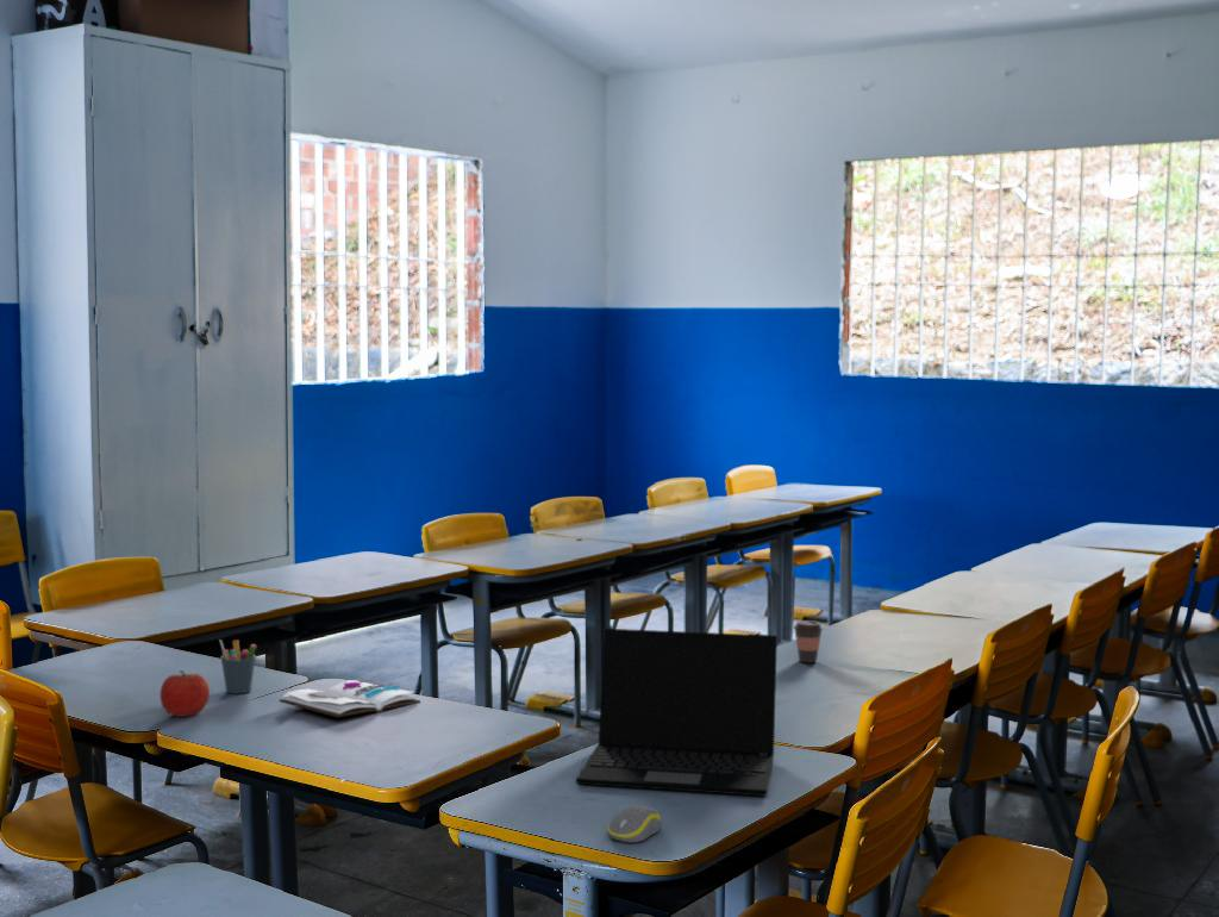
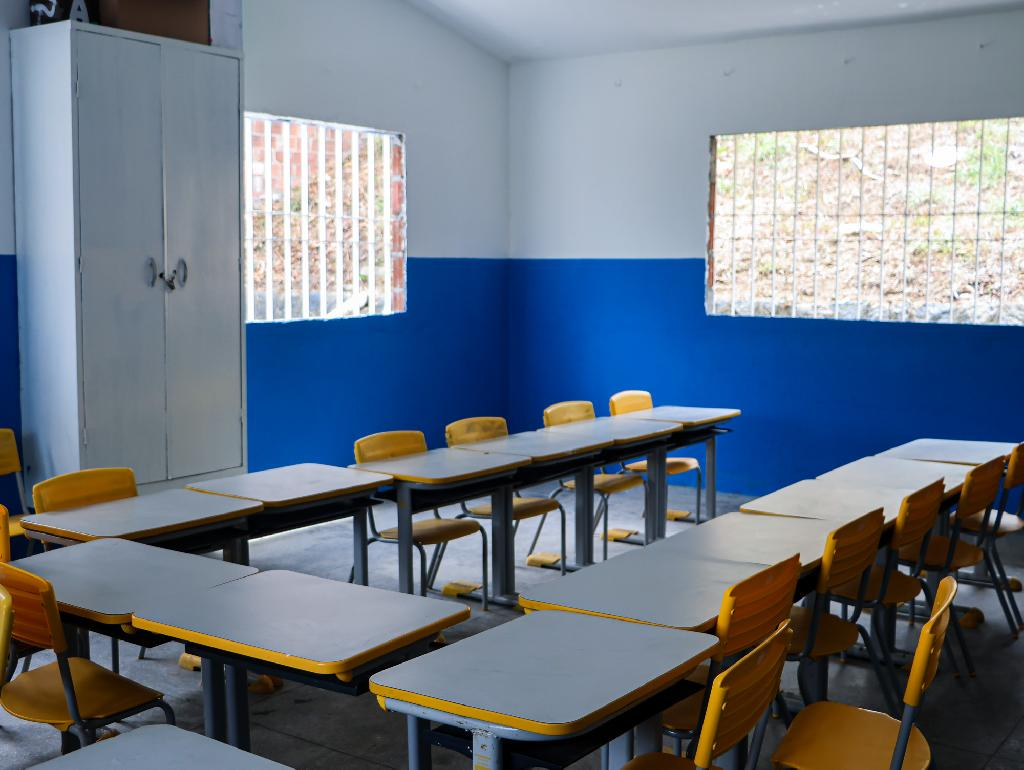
- coffee cup [792,619,825,663]
- computer mouse [607,804,662,843]
- pen holder [218,638,258,694]
- apple [160,669,211,718]
- book [279,679,421,718]
- laptop [575,628,779,797]
